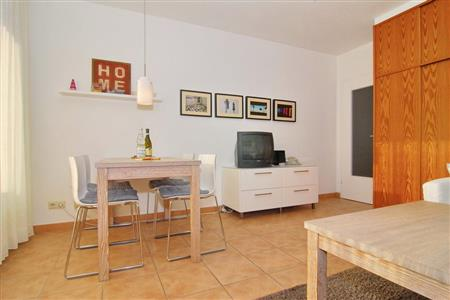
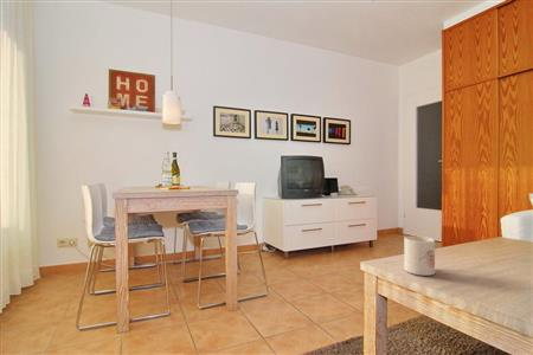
+ mug [403,235,436,277]
